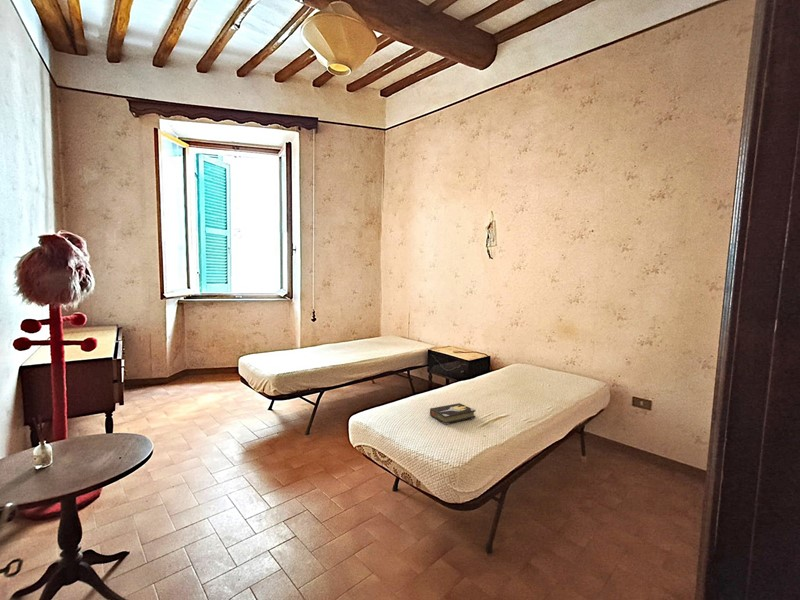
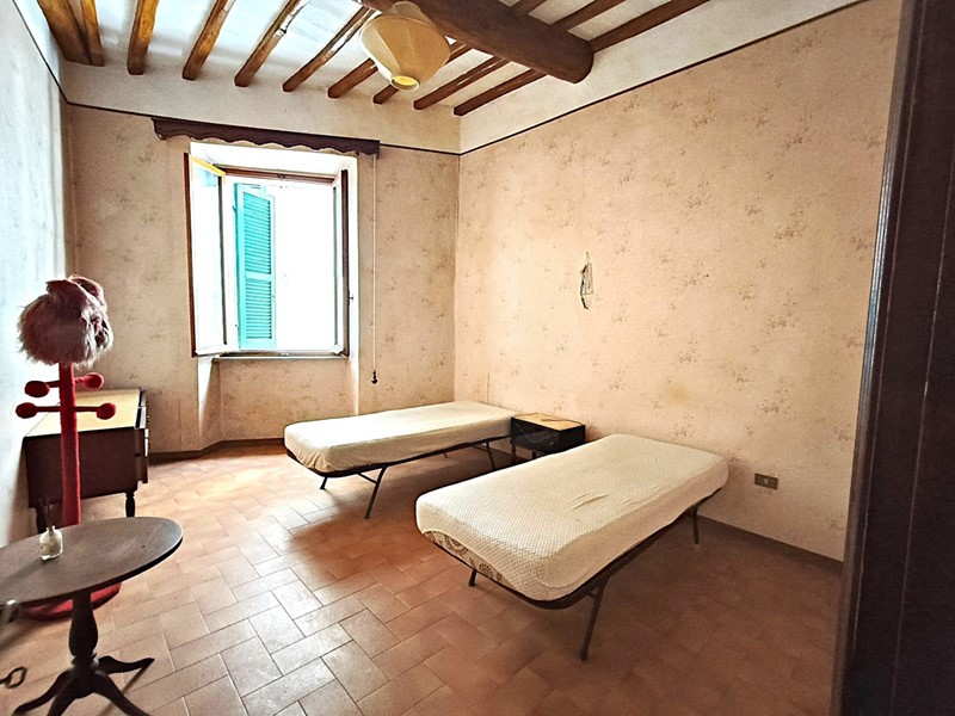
- hardback book [429,402,477,425]
